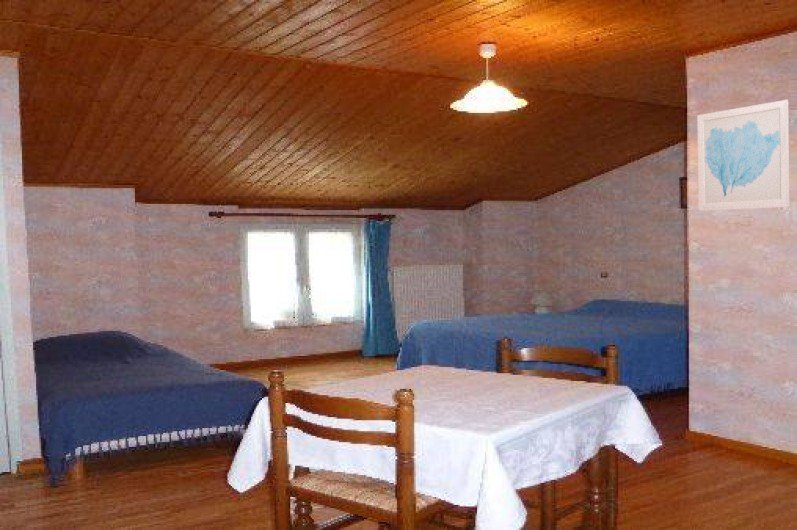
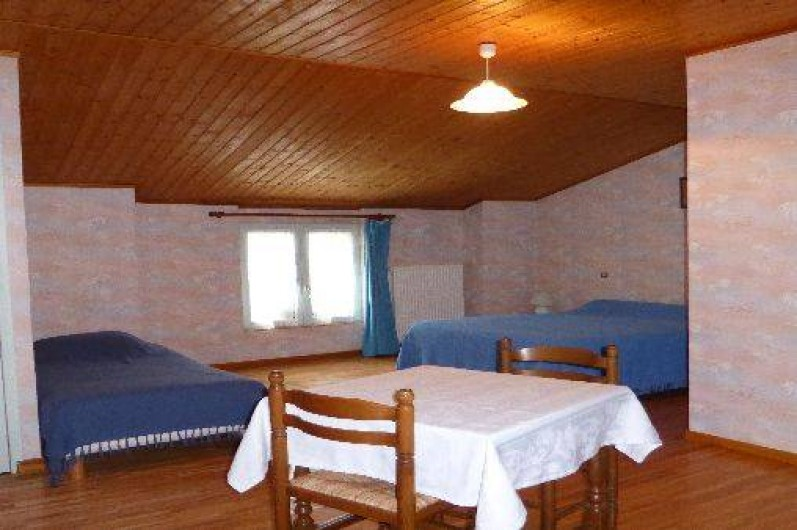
- wall art [696,99,790,212]
